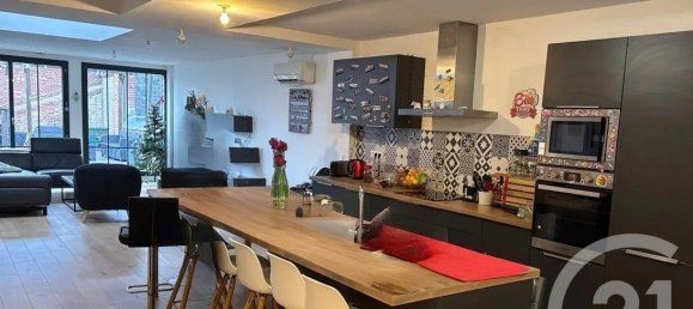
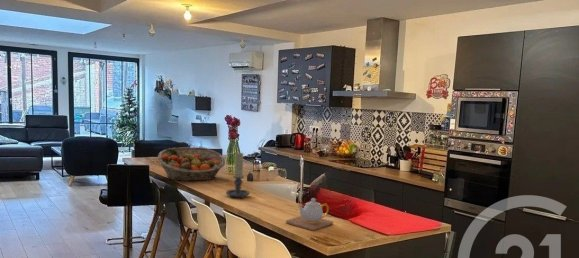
+ teapot [285,197,334,232]
+ candle holder [225,151,251,200]
+ fruit basket [157,146,226,182]
